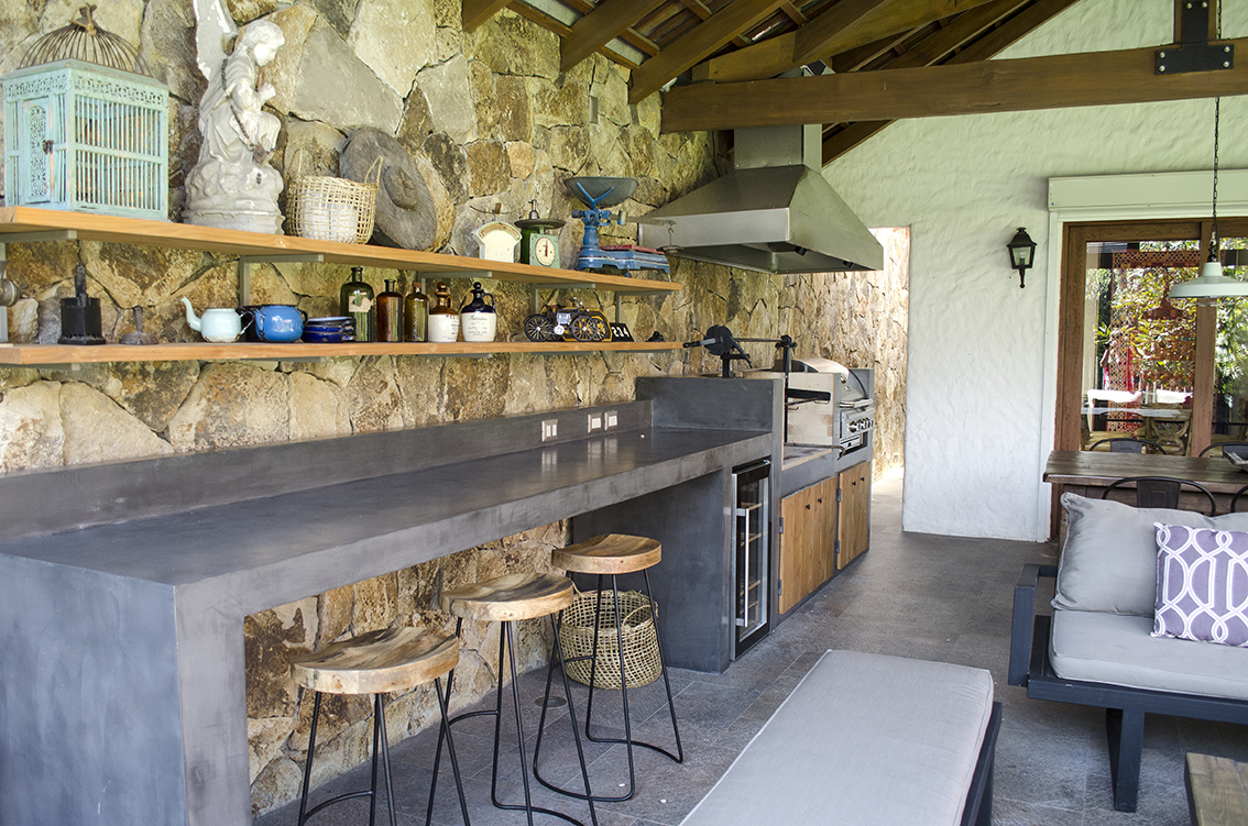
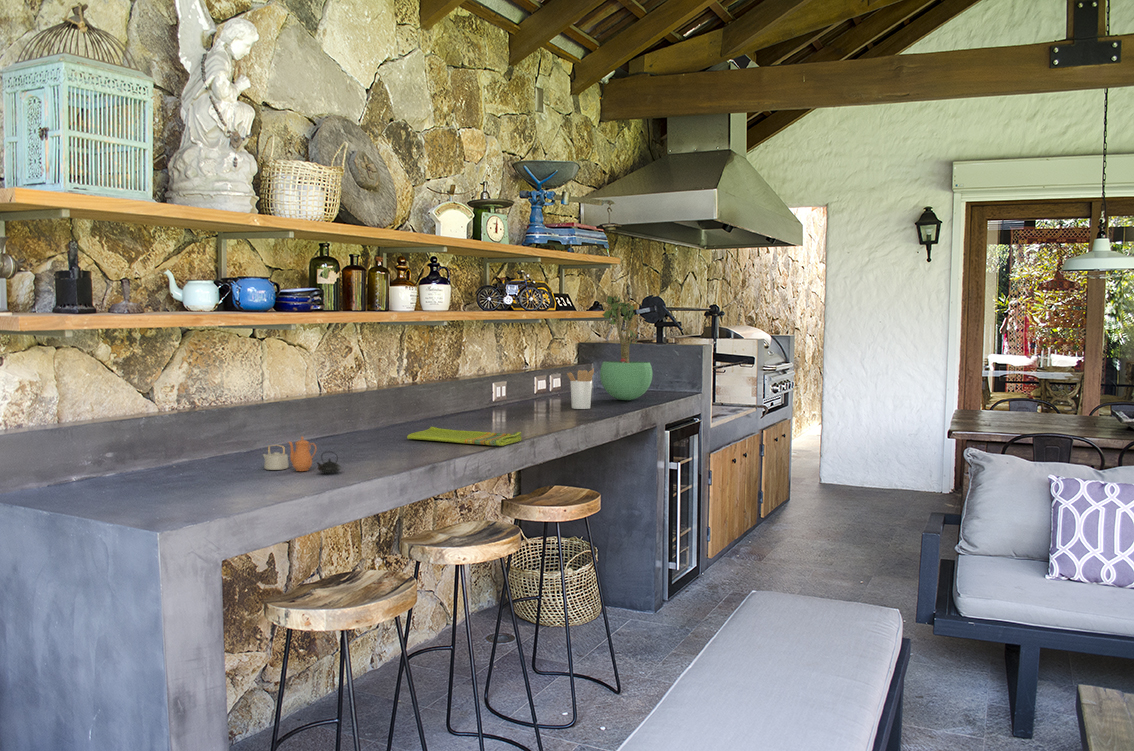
+ utensil holder [566,367,595,410]
+ dish towel [406,426,522,447]
+ teapot [262,435,343,474]
+ potted plant [599,294,653,401]
